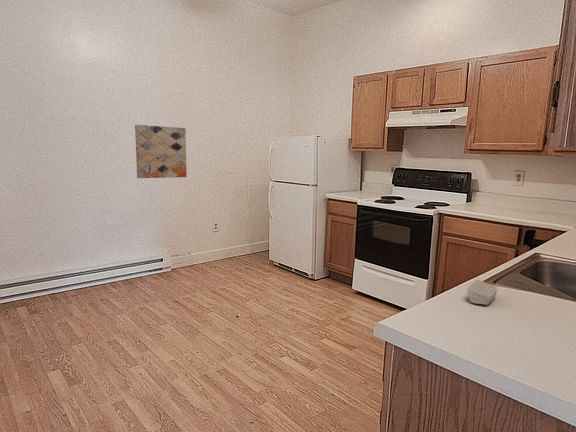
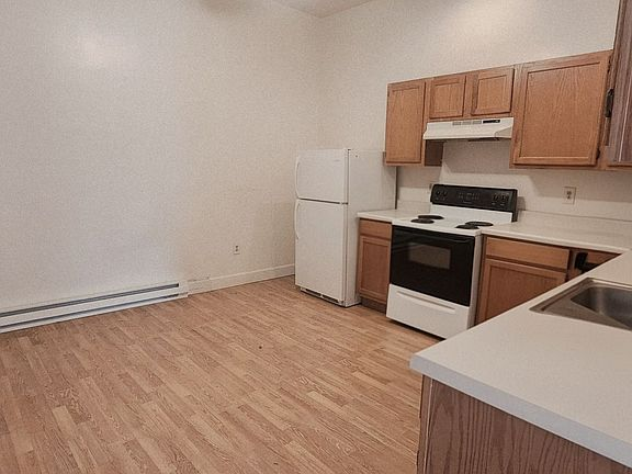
- wall art [134,124,187,179]
- soap bar [466,278,498,306]
